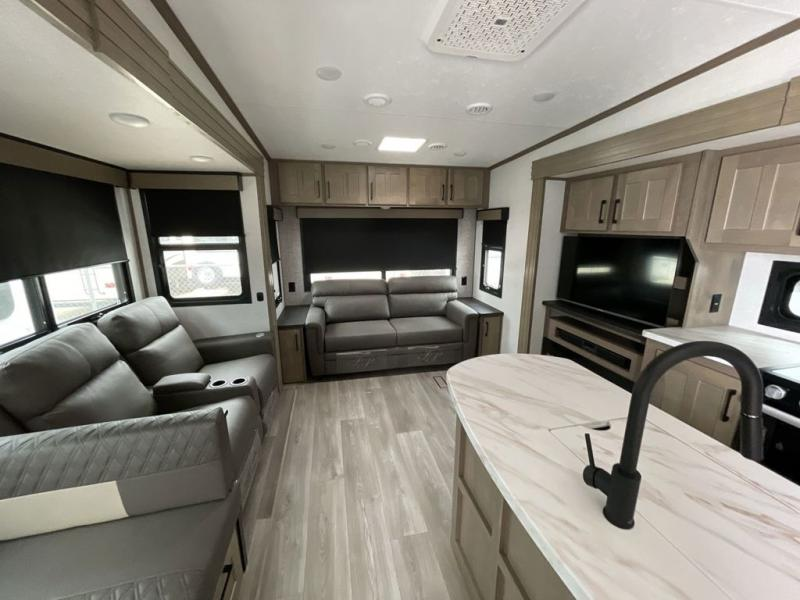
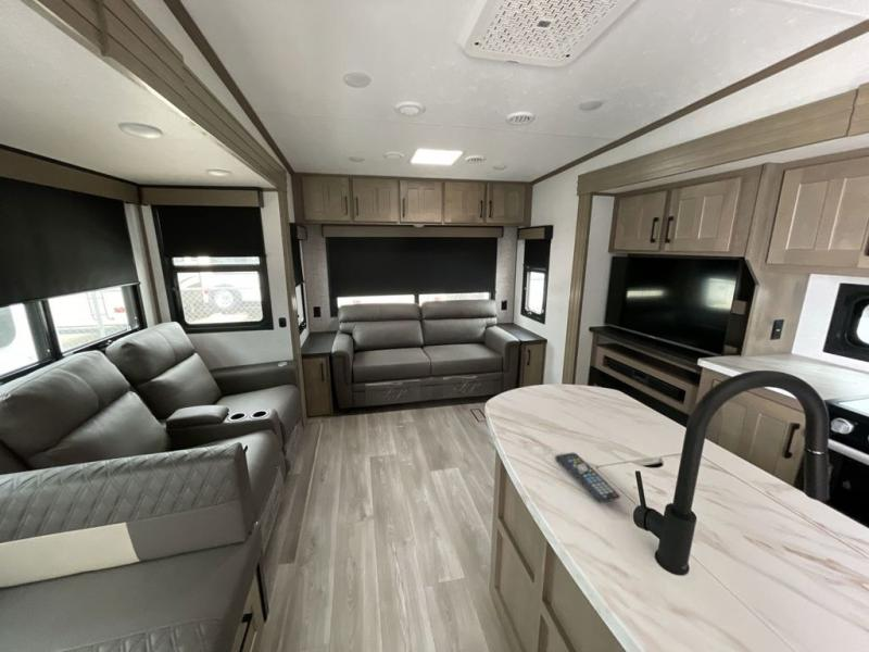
+ remote control [554,452,621,504]
